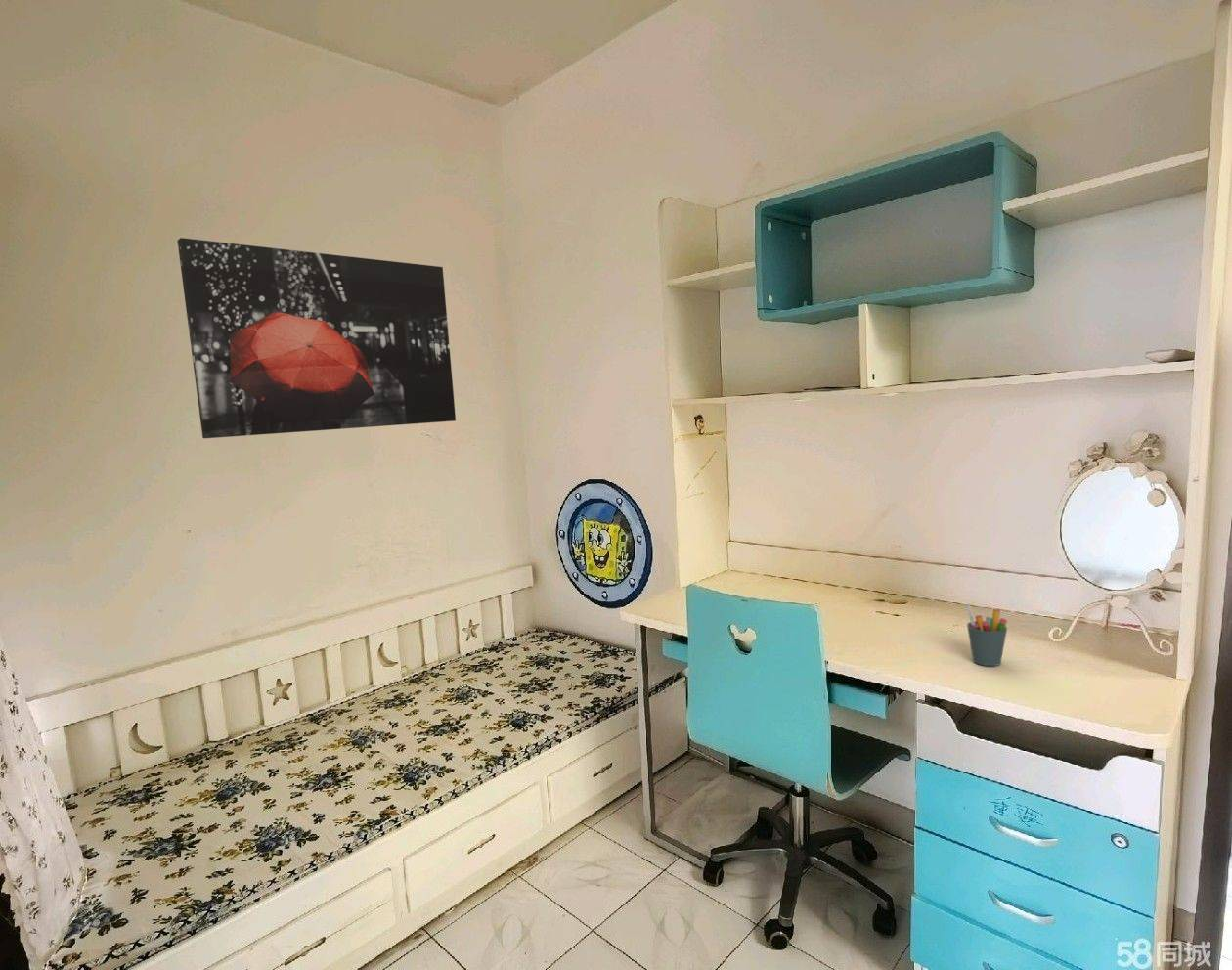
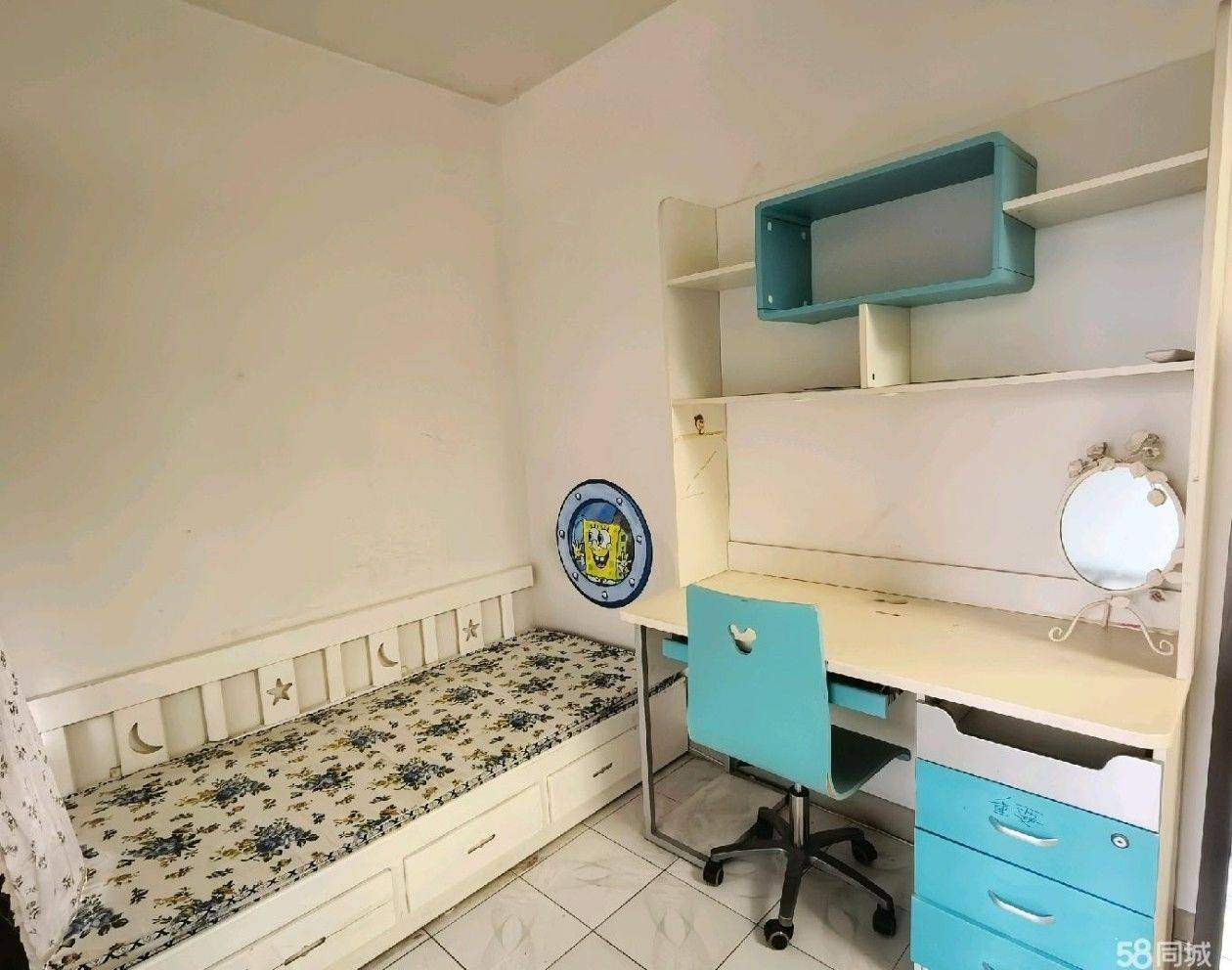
- wall art [176,237,457,439]
- pen holder [965,602,1008,667]
